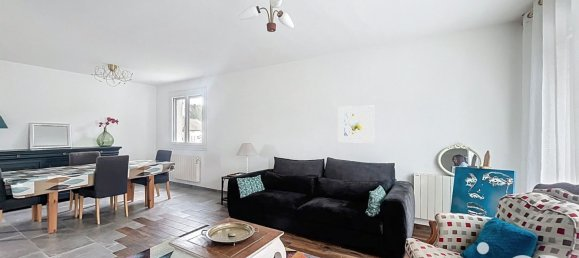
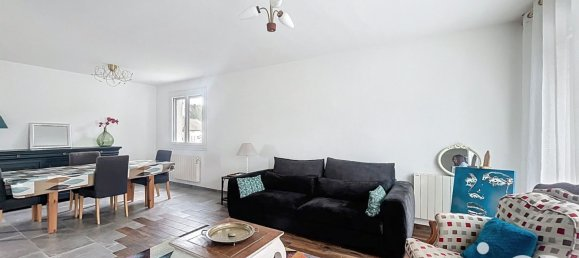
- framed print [337,105,375,144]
